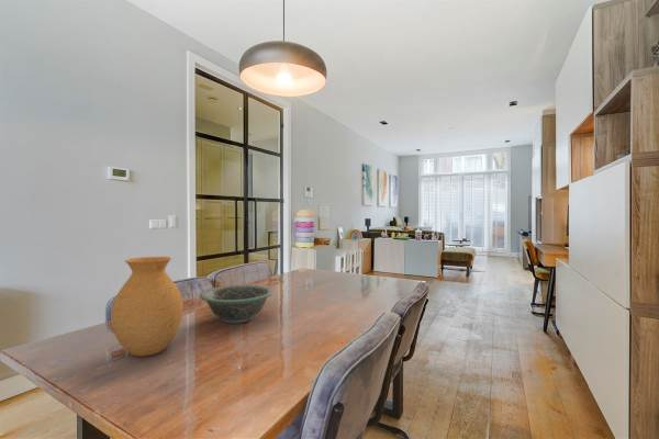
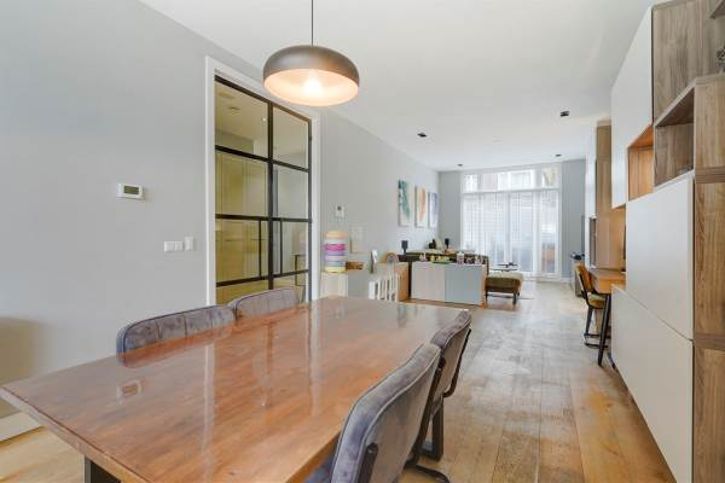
- vase [110,256,185,358]
- decorative bowl [199,283,275,325]
